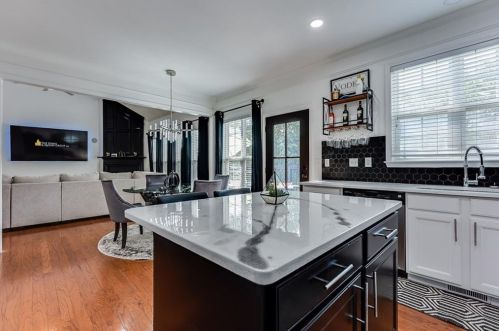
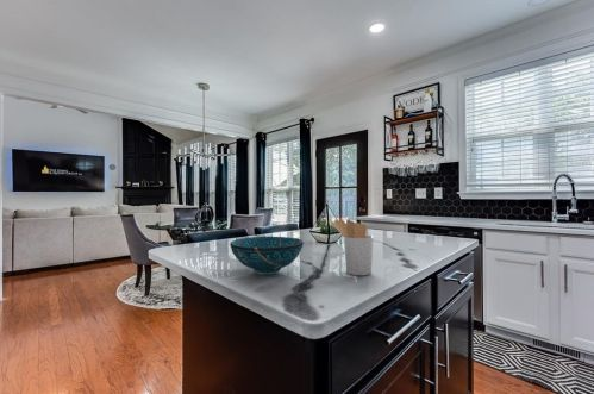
+ utensil holder [329,219,375,276]
+ decorative bowl [229,236,305,275]
